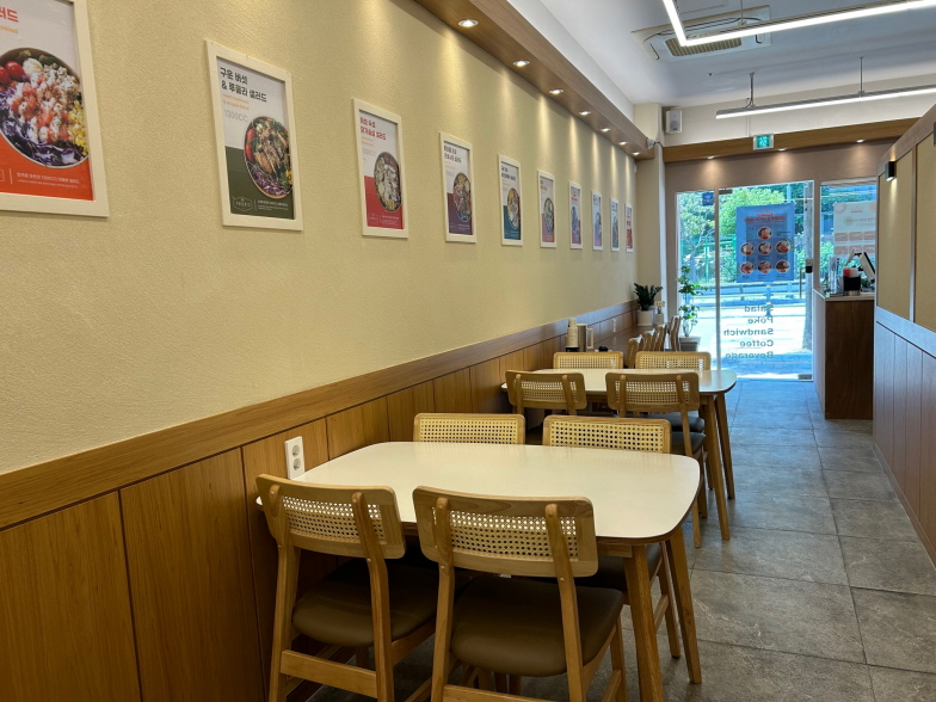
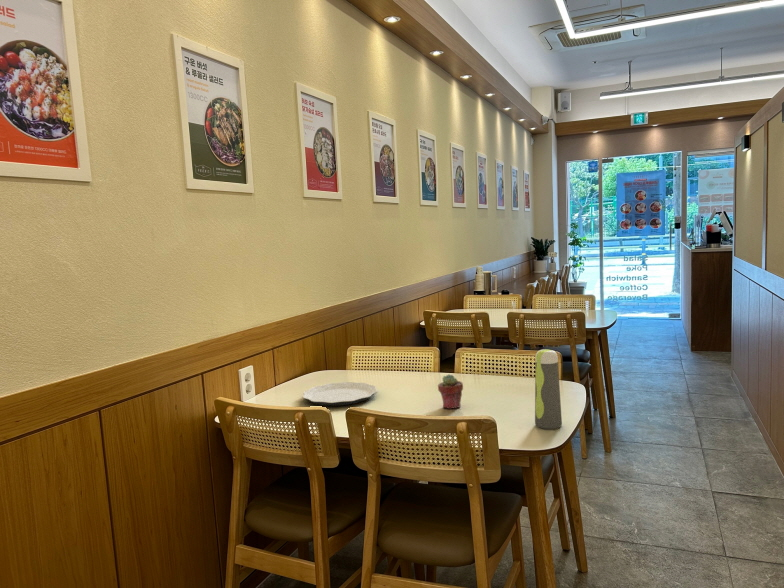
+ potted succulent [437,373,464,410]
+ plate [302,381,378,407]
+ water bottle [534,348,563,430]
